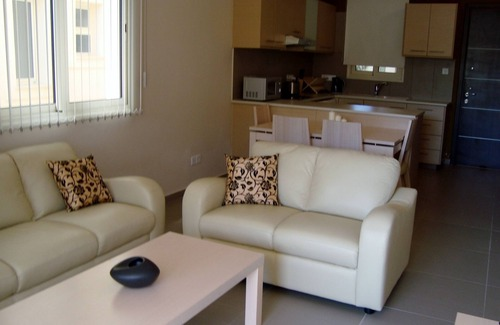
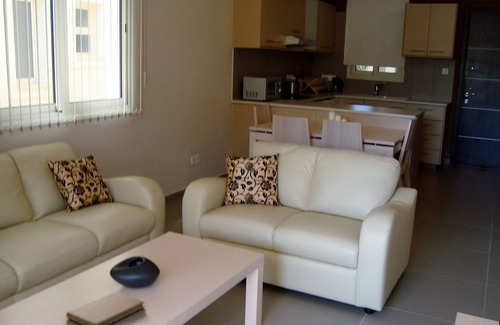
+ notebook [65,291,146,325]
